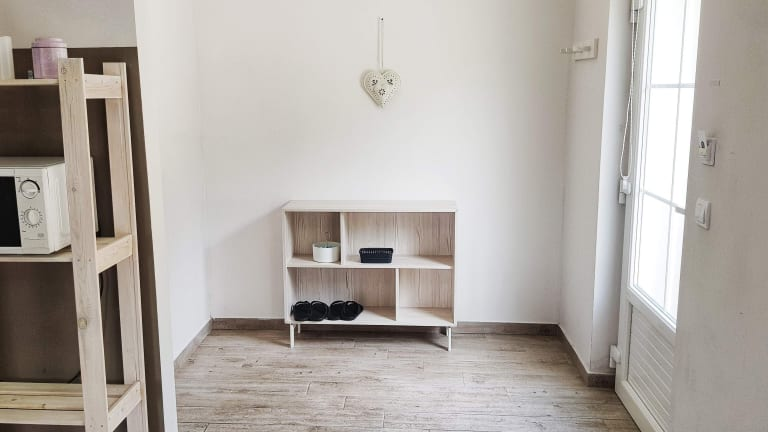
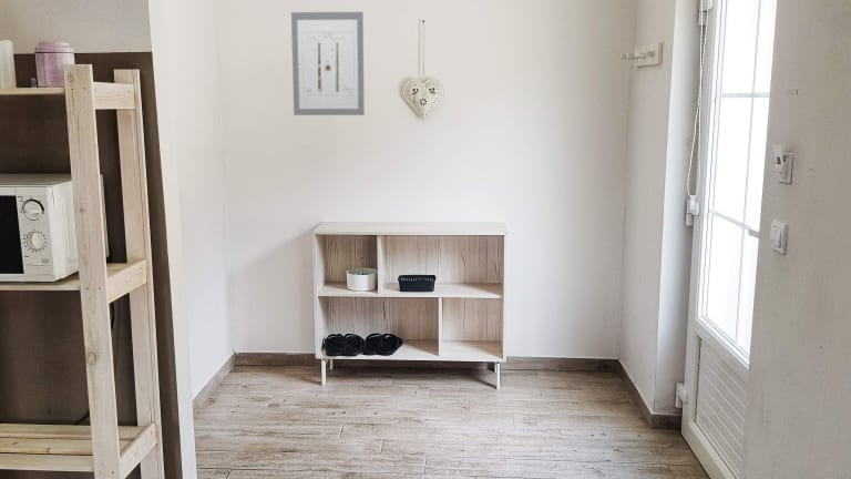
+ wall art [290,11,366,116]
